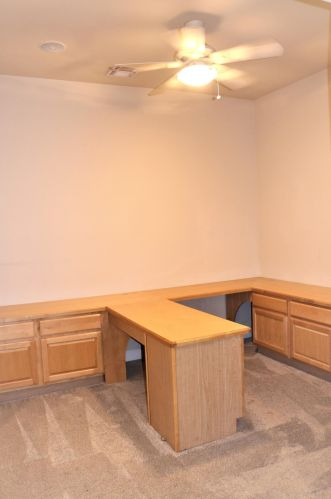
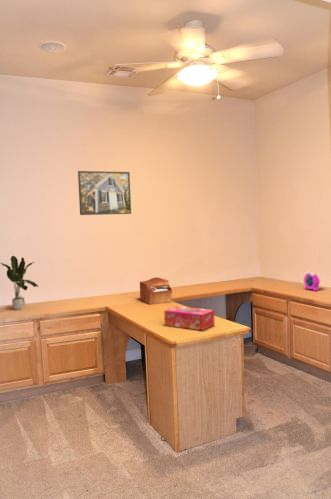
+ potted plant [0,255,39,311]
+ sewing box [139,276,173,305]
+ alarm clock [303,270,321,292]
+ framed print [77,170,132,216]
+ tissue box [163,306,215,331]
